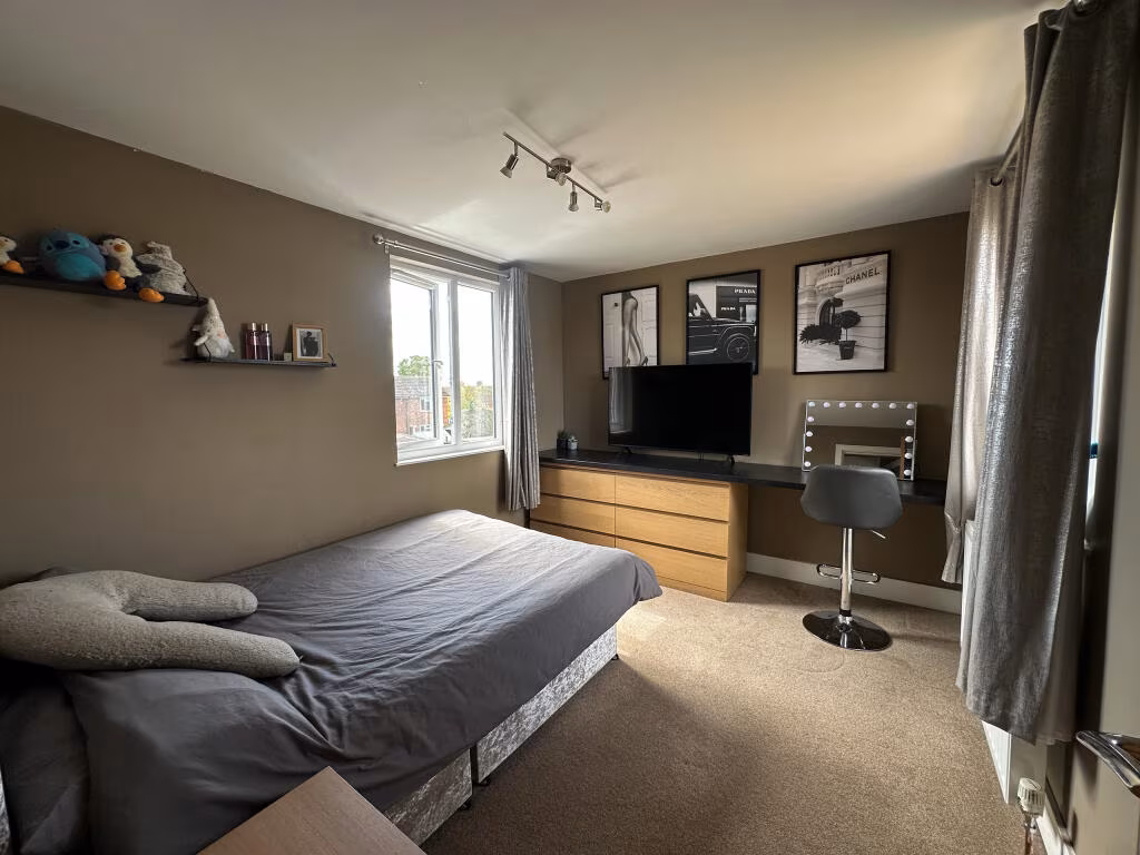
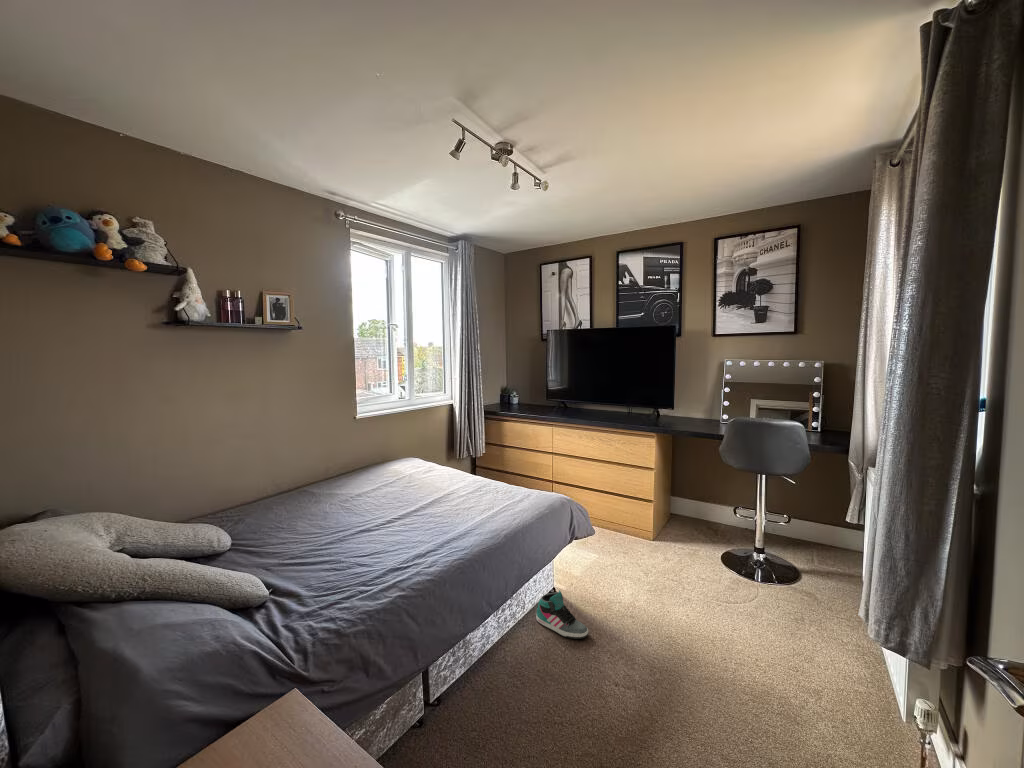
+ sneaker [535,589,589,640]
